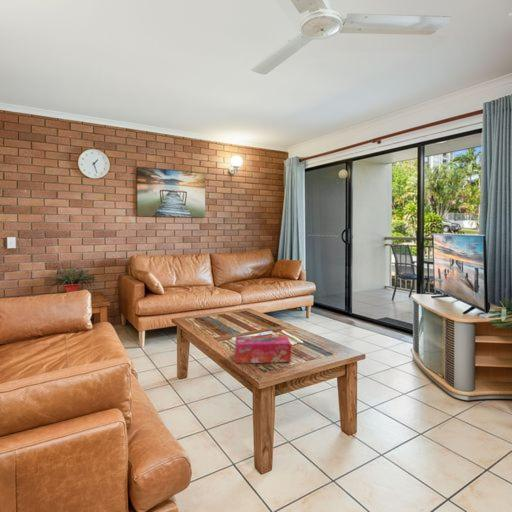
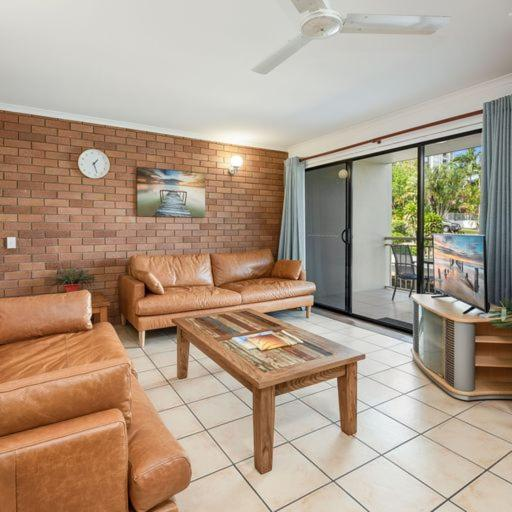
- tissue box [234,334,292,364]
